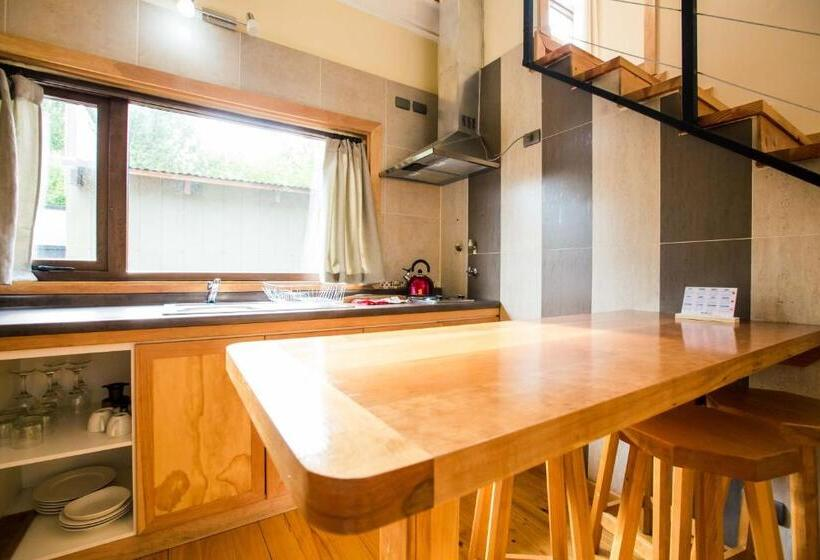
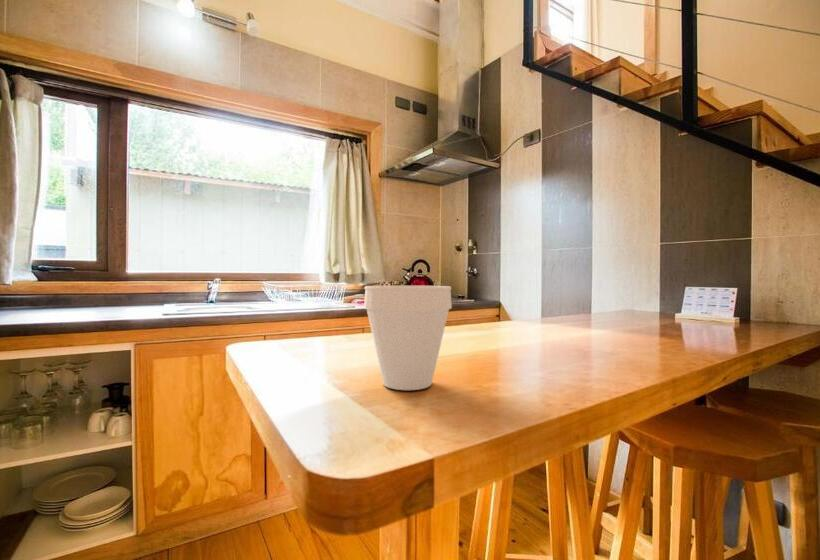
+ cup [363,285,453,391]
